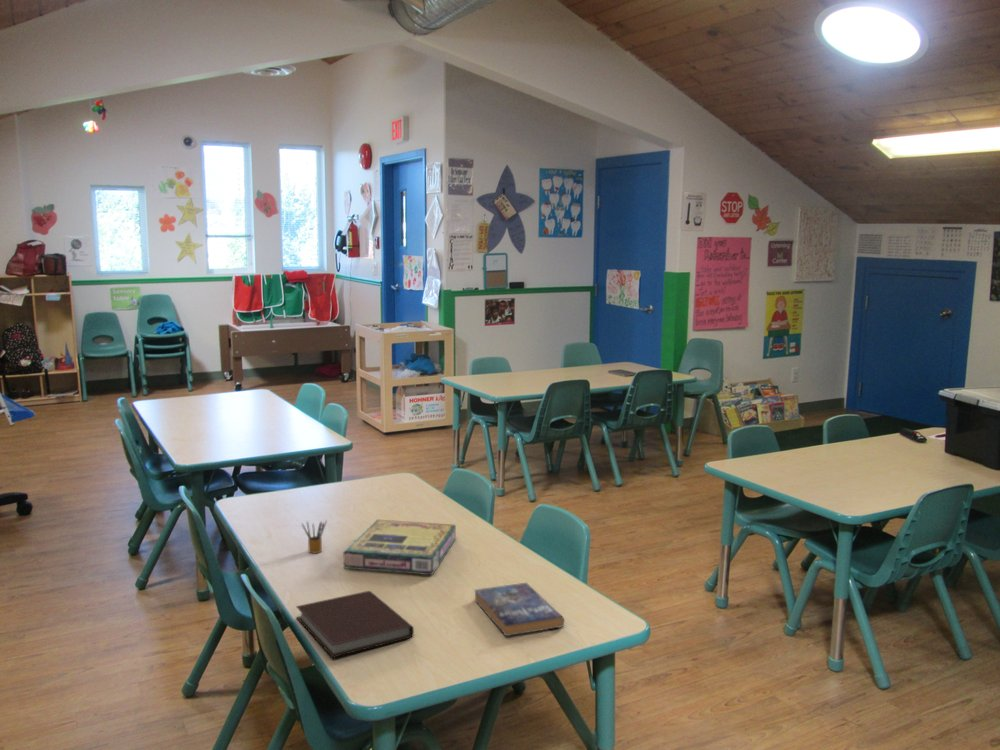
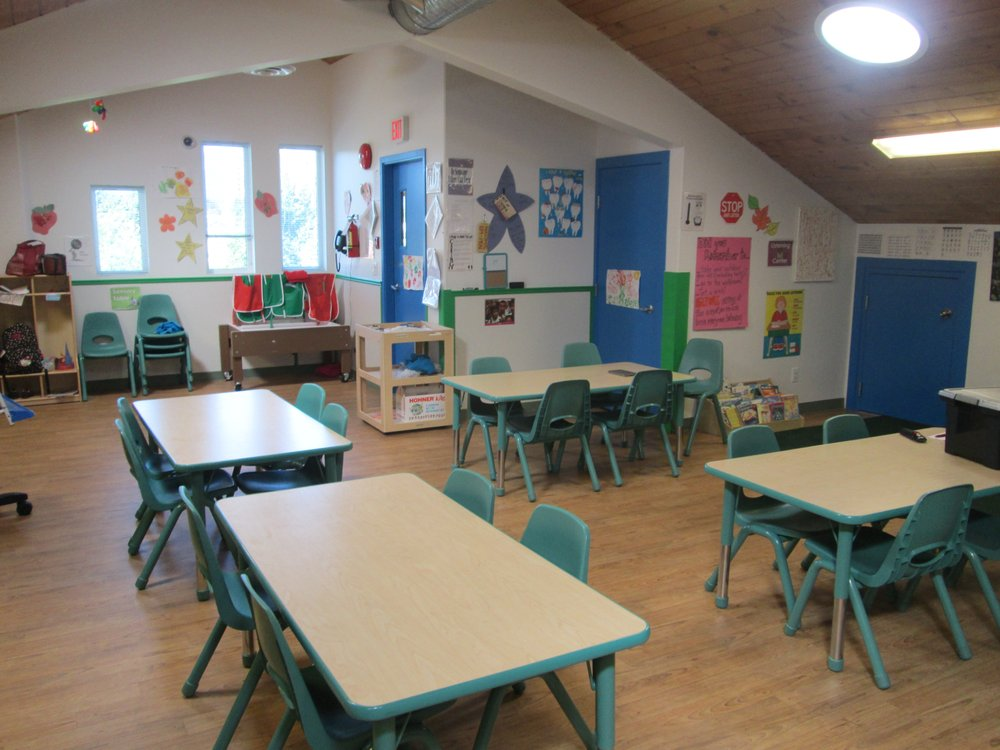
- video game box [343,519,457,576]
- pencil box [301,519,328,554]
- notebook [295,590,415,659]
- book [473,582,565,637]
